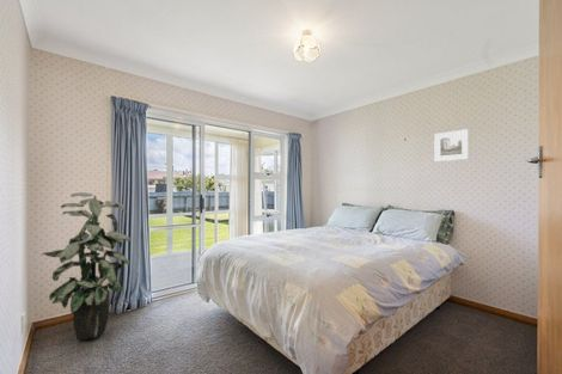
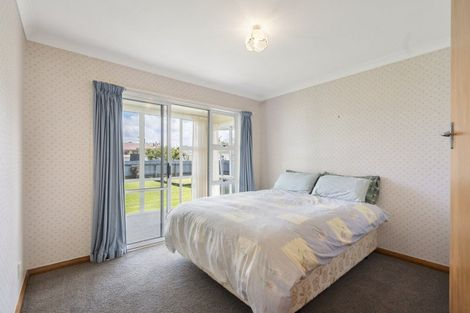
- indoor plant [41,191,132,342]
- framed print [433,128,470,163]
